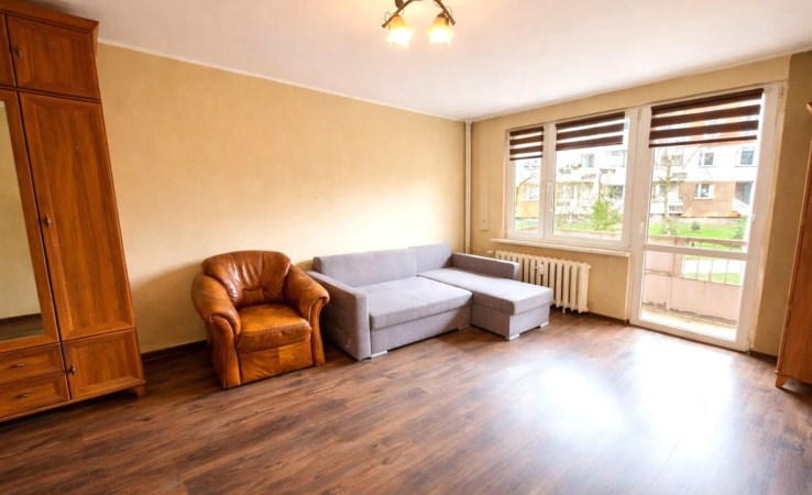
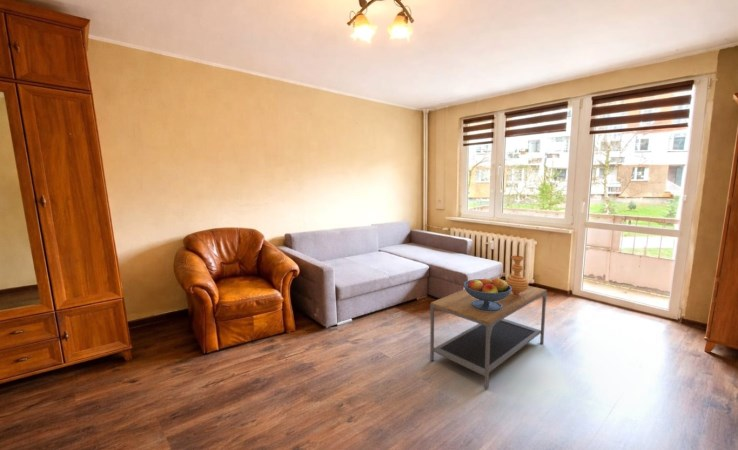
+ coffee table [429,277,548,390]
+ fruit bowl [462,277,512,311]
+ vase [505,255,529,296]
